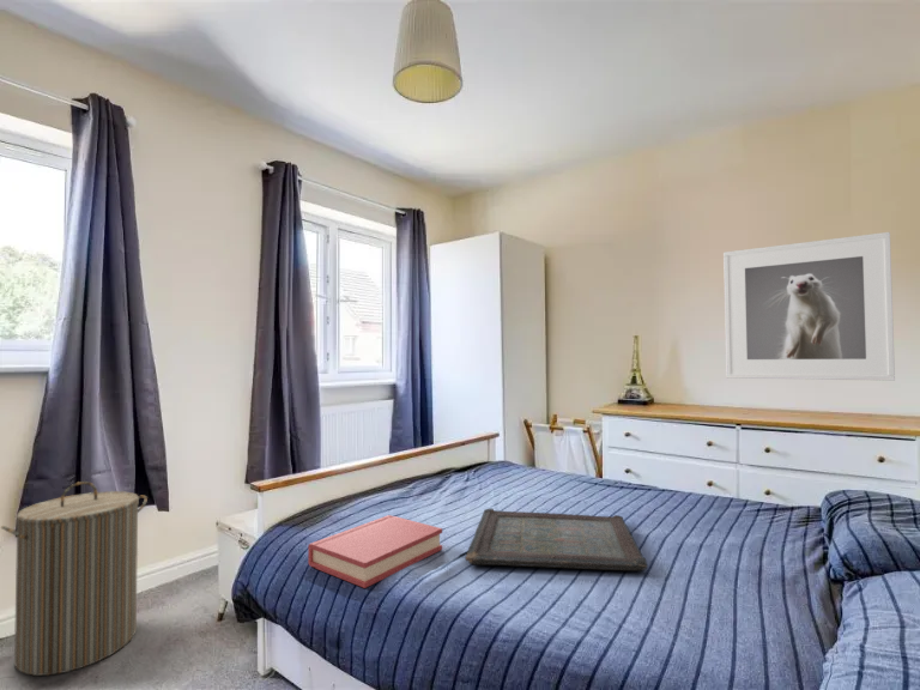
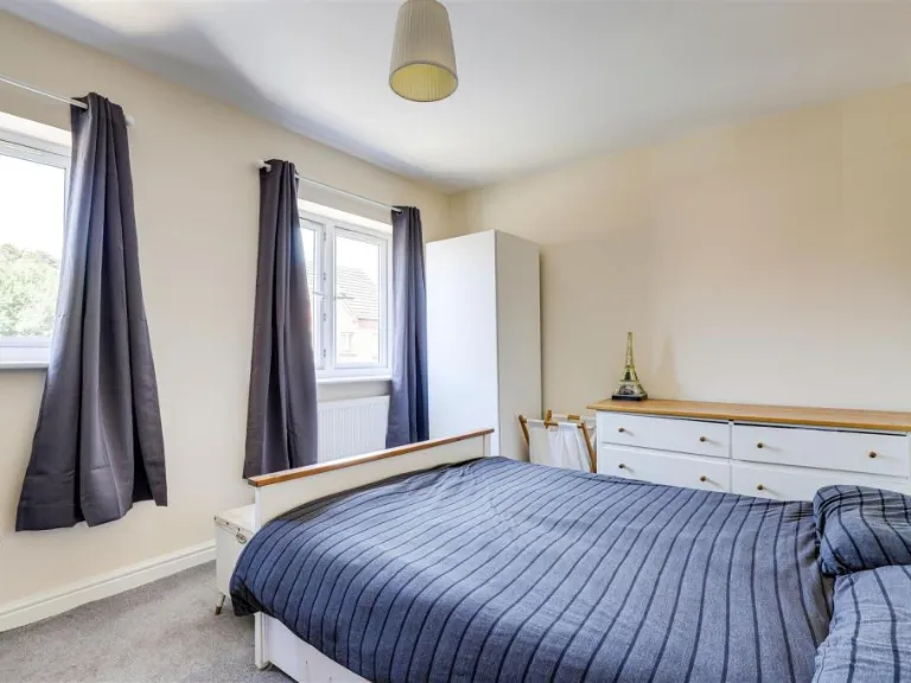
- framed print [722,231,896,382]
- hardback book [307,514,443,589]
- laundry hamper [0,480,149,677]
- serving tray [465,508,648,571]
